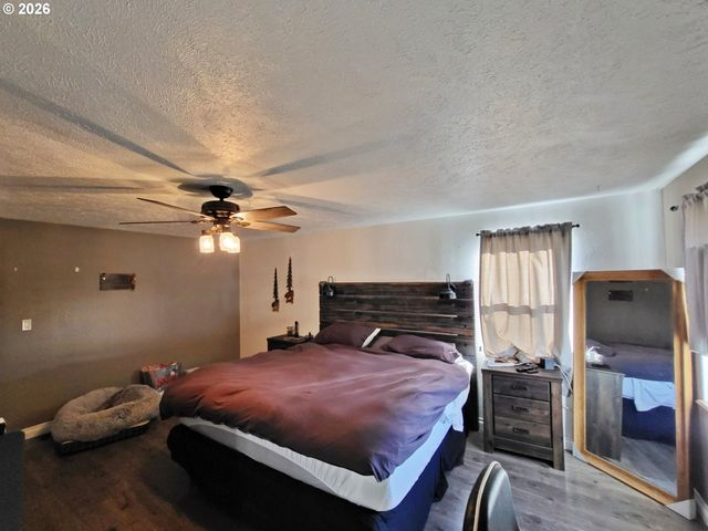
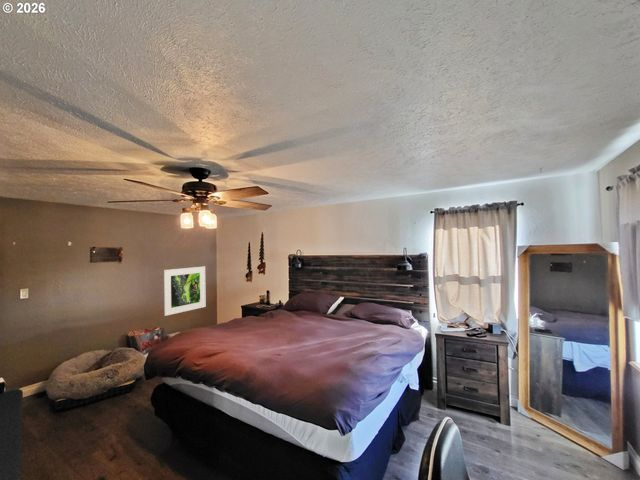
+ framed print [163,265,207,317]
